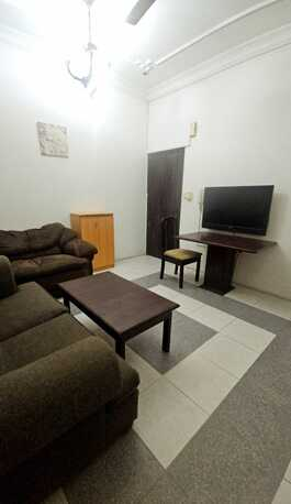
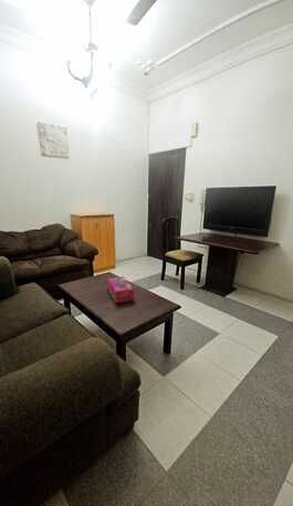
+ tissue box [106,276,135,304]
